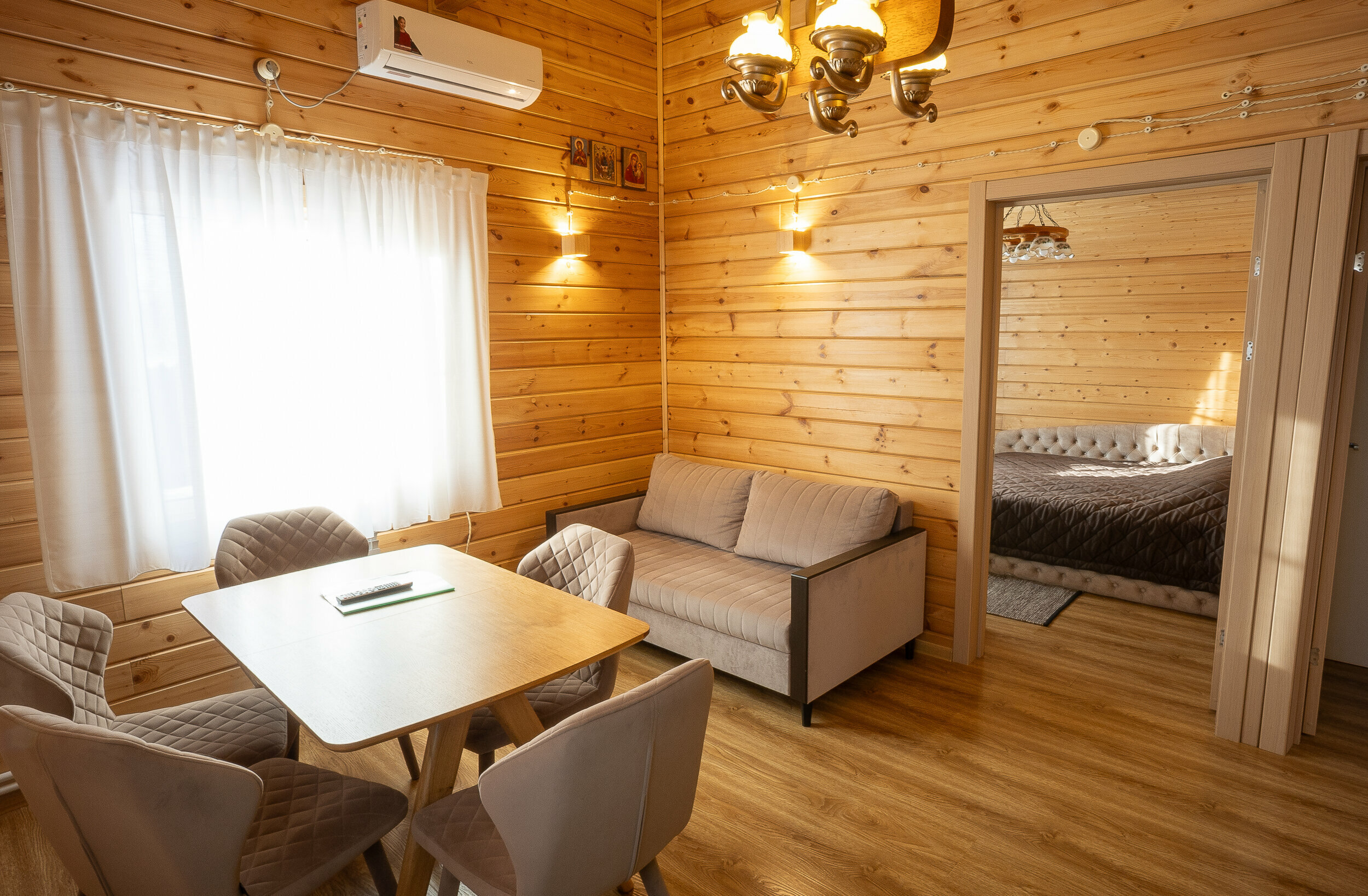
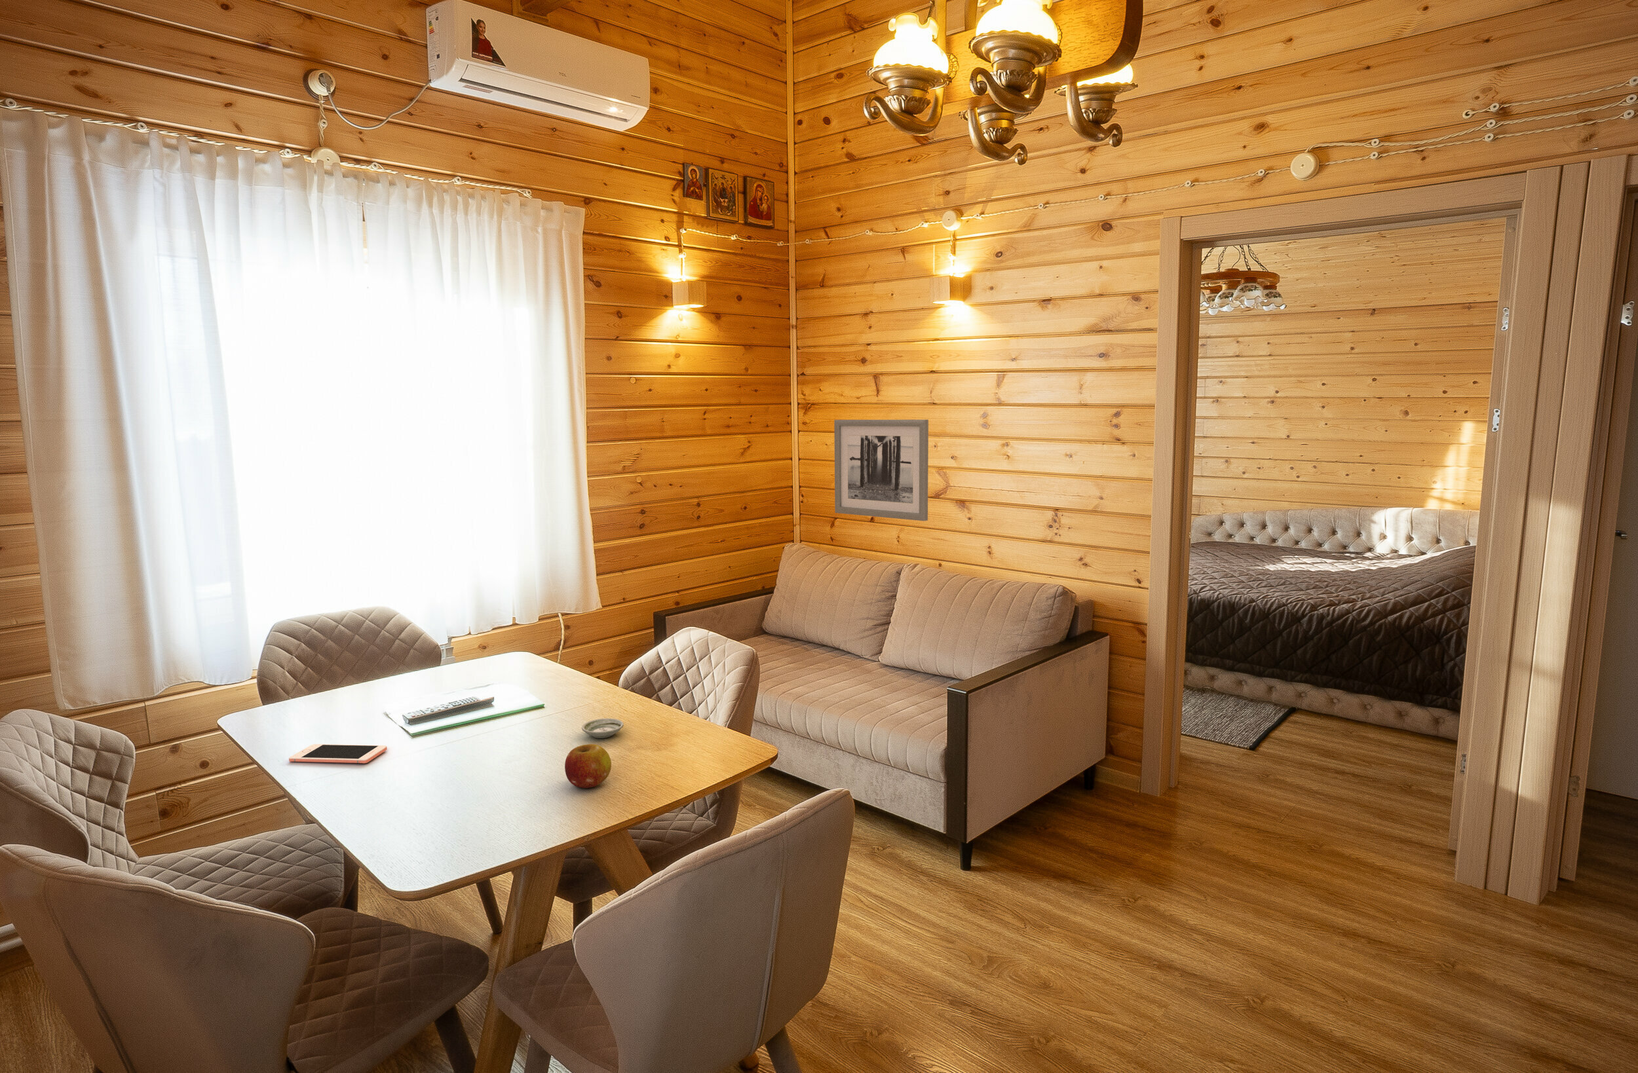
+ cell phone [289,744,388,764]
+ saucer [581,719,624,739]
+ wall art [833,419,929,521]
+ fruit [564,744,612,789]
